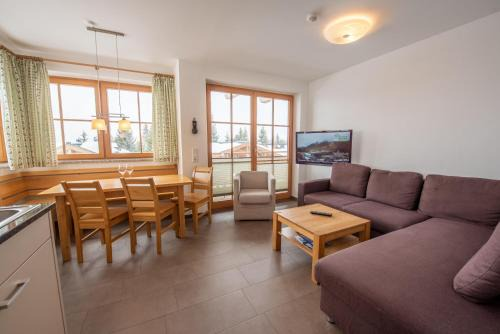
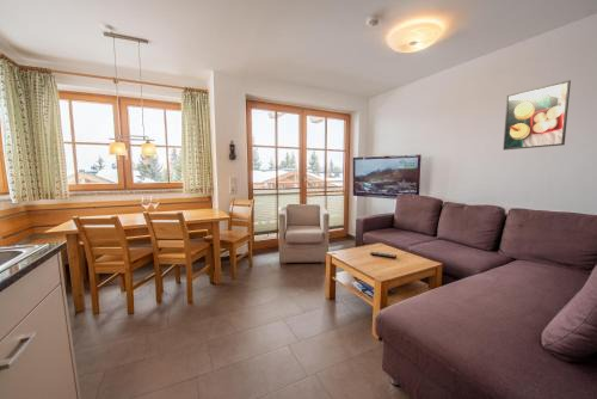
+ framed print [503,79,572,152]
